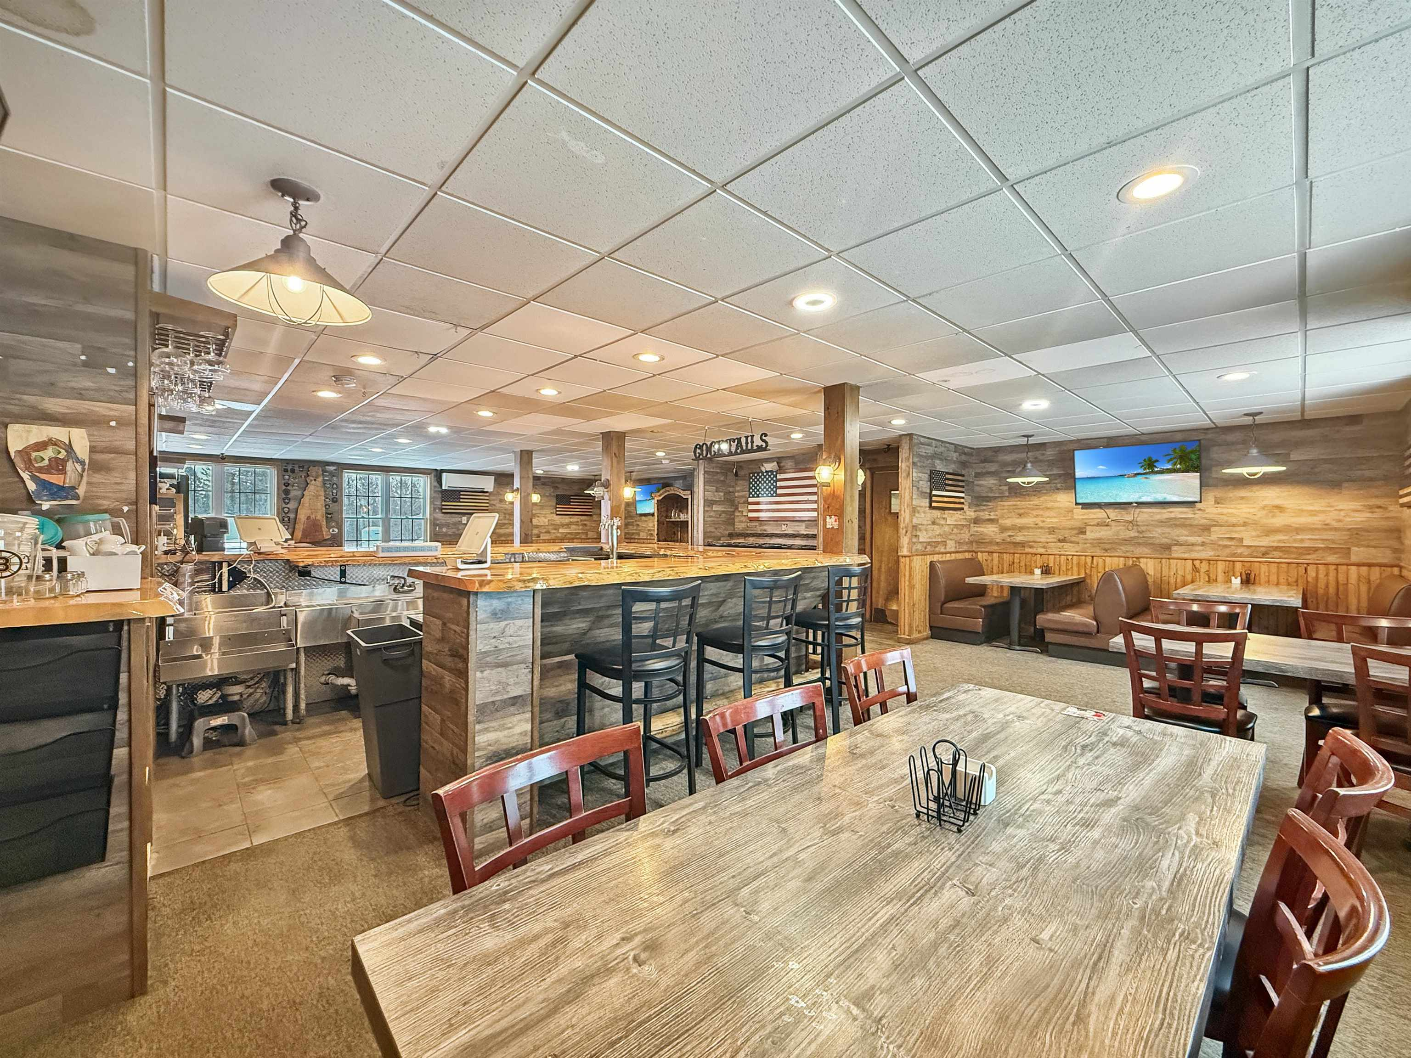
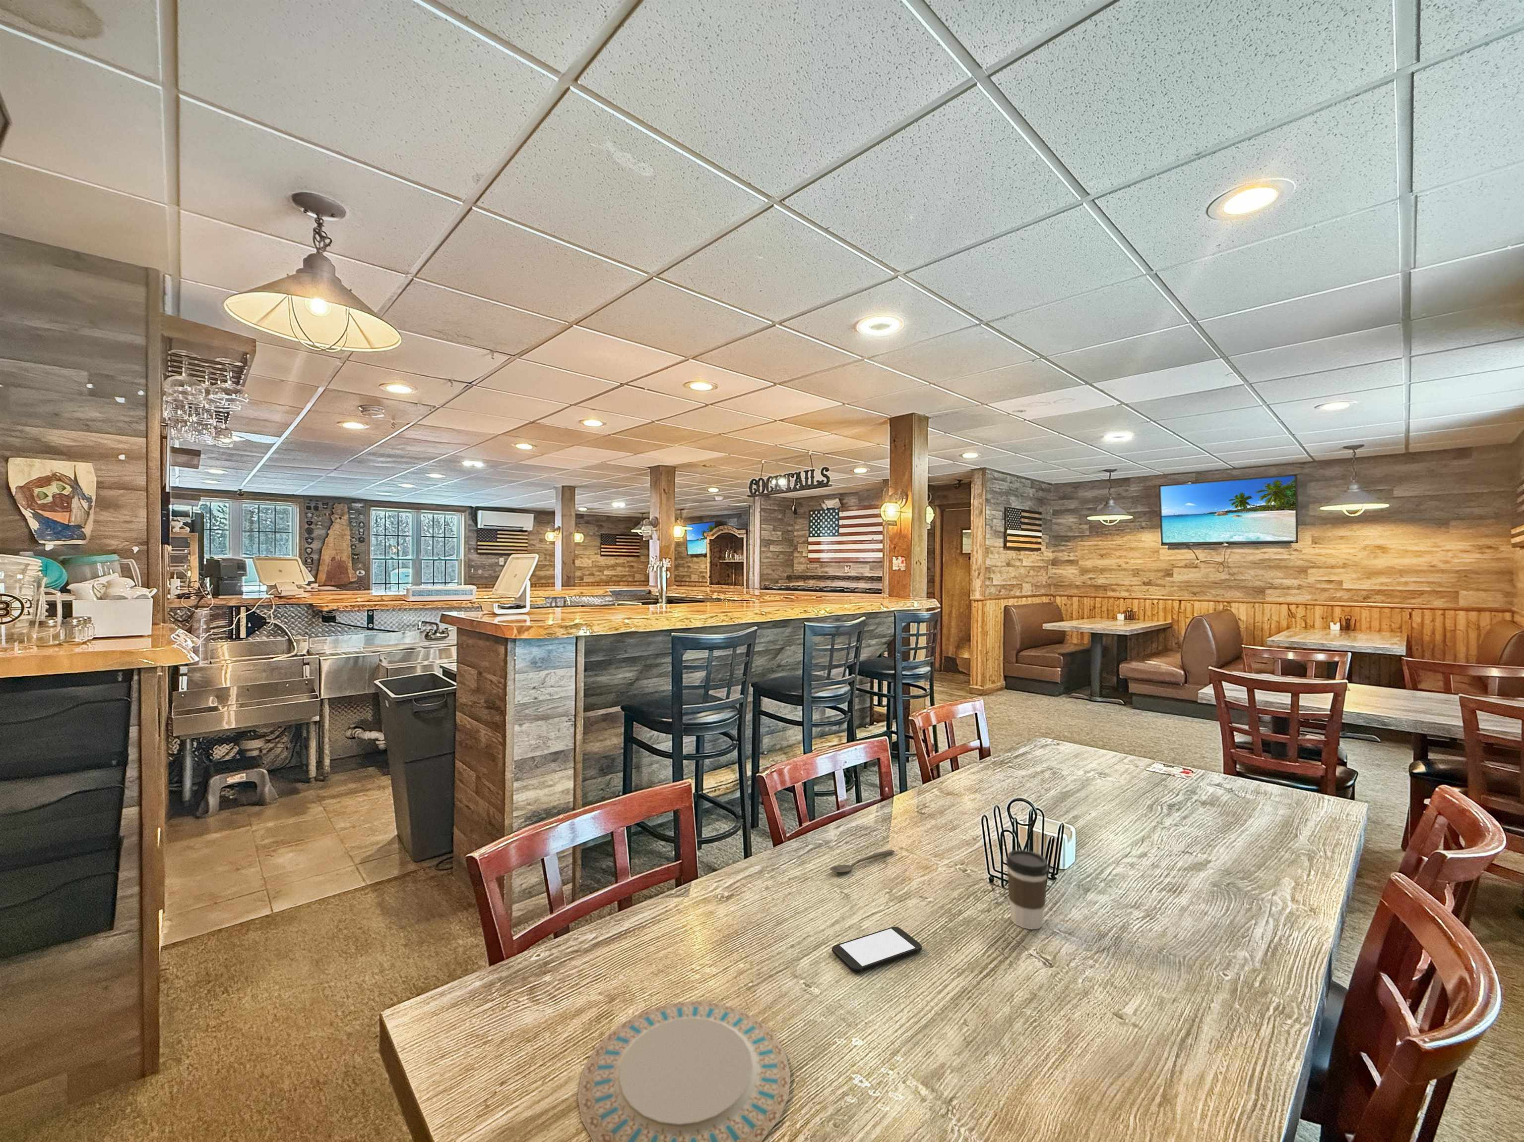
+ spoon [829,849,895,873]
+ chinaware [577,1000,791,1142]
+ coffee cup [1006,849,1049,930]
+ smartphone [832,926,923,973]
